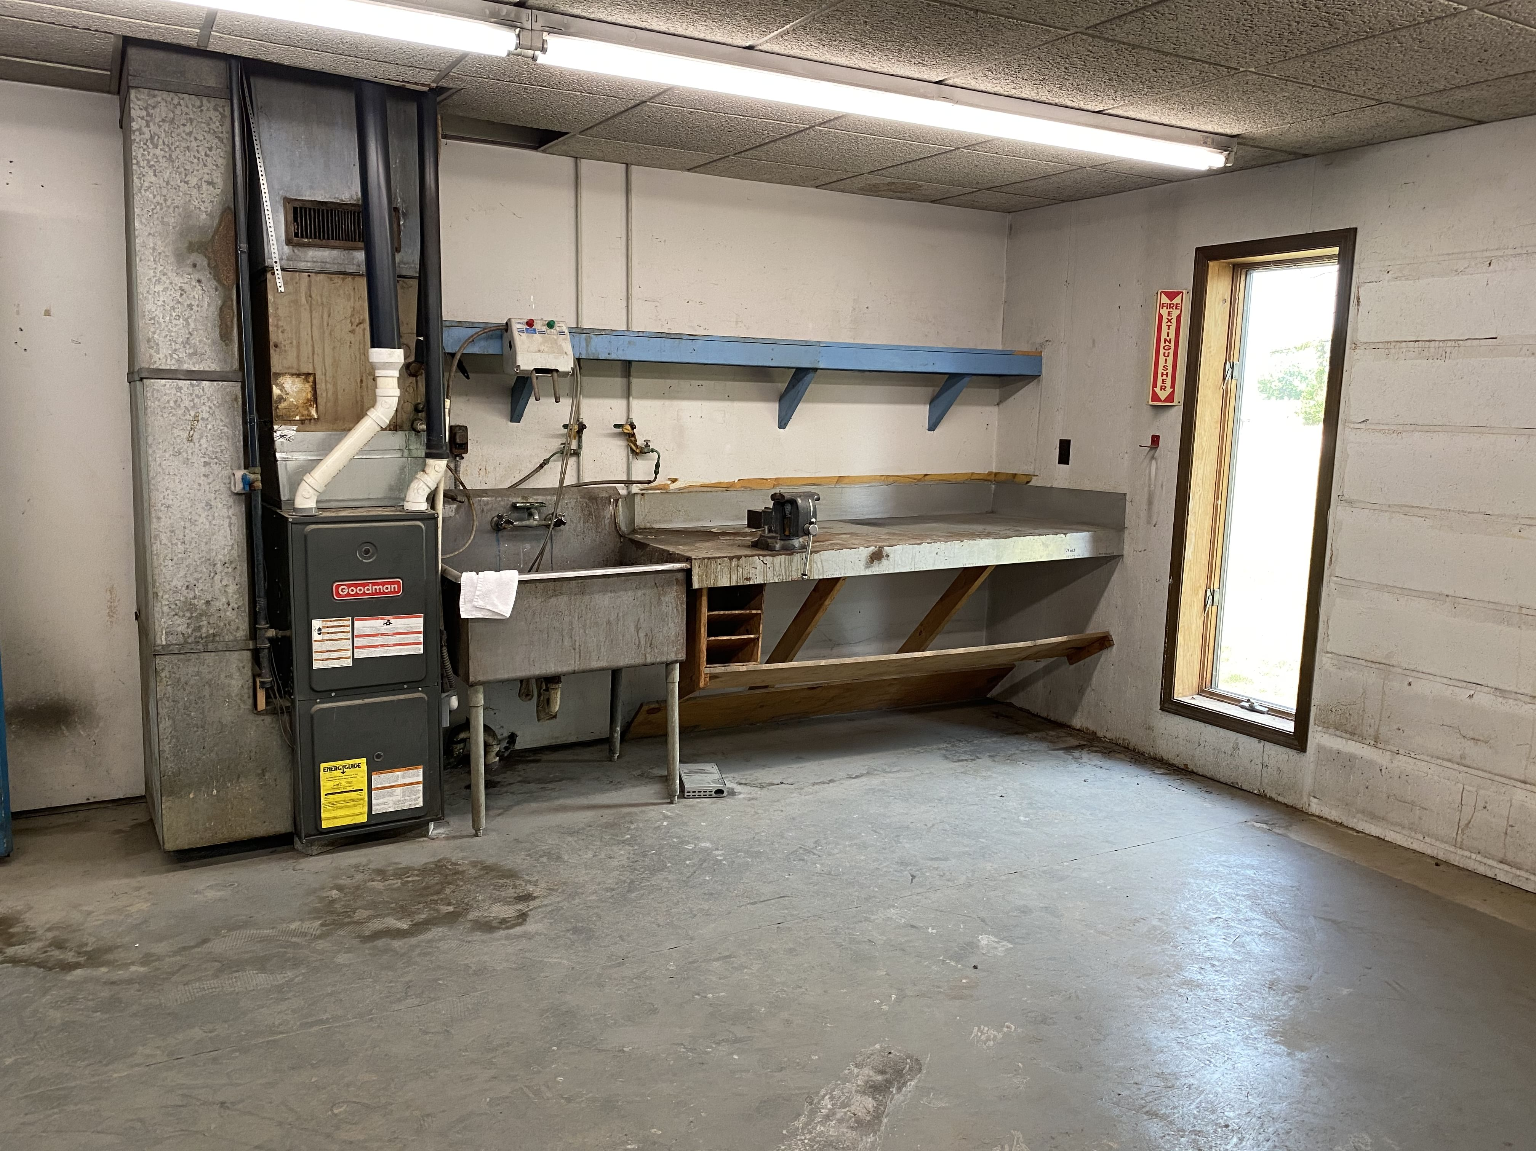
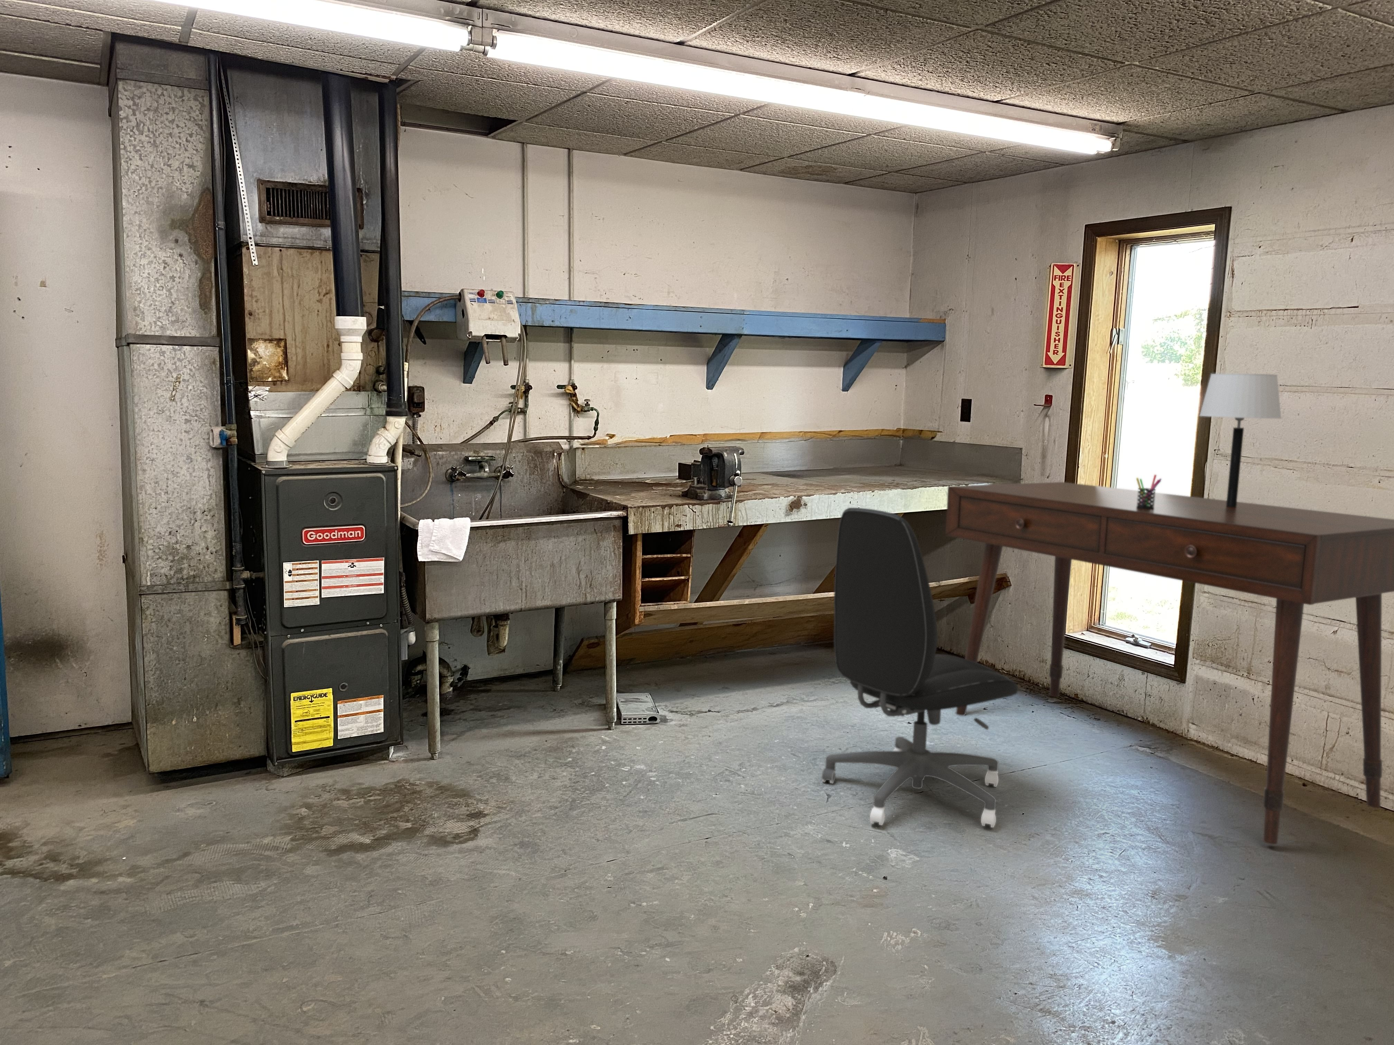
+ table lamp [1199,373,1282,507]
+ office chair [821,507,1019,828]
+ pen holder [1136,474,1162,509]
+ desk [945,482,1394,845]
